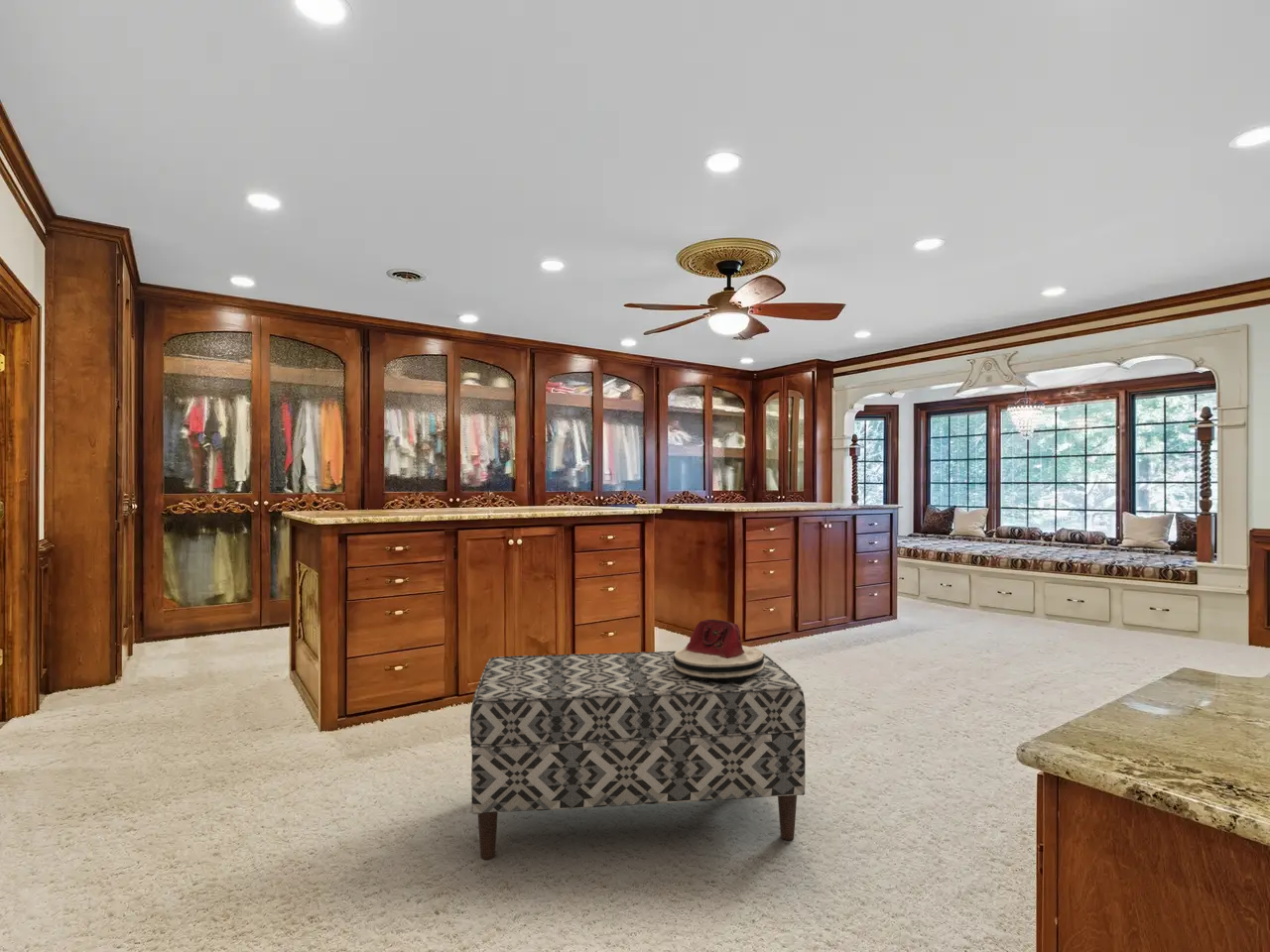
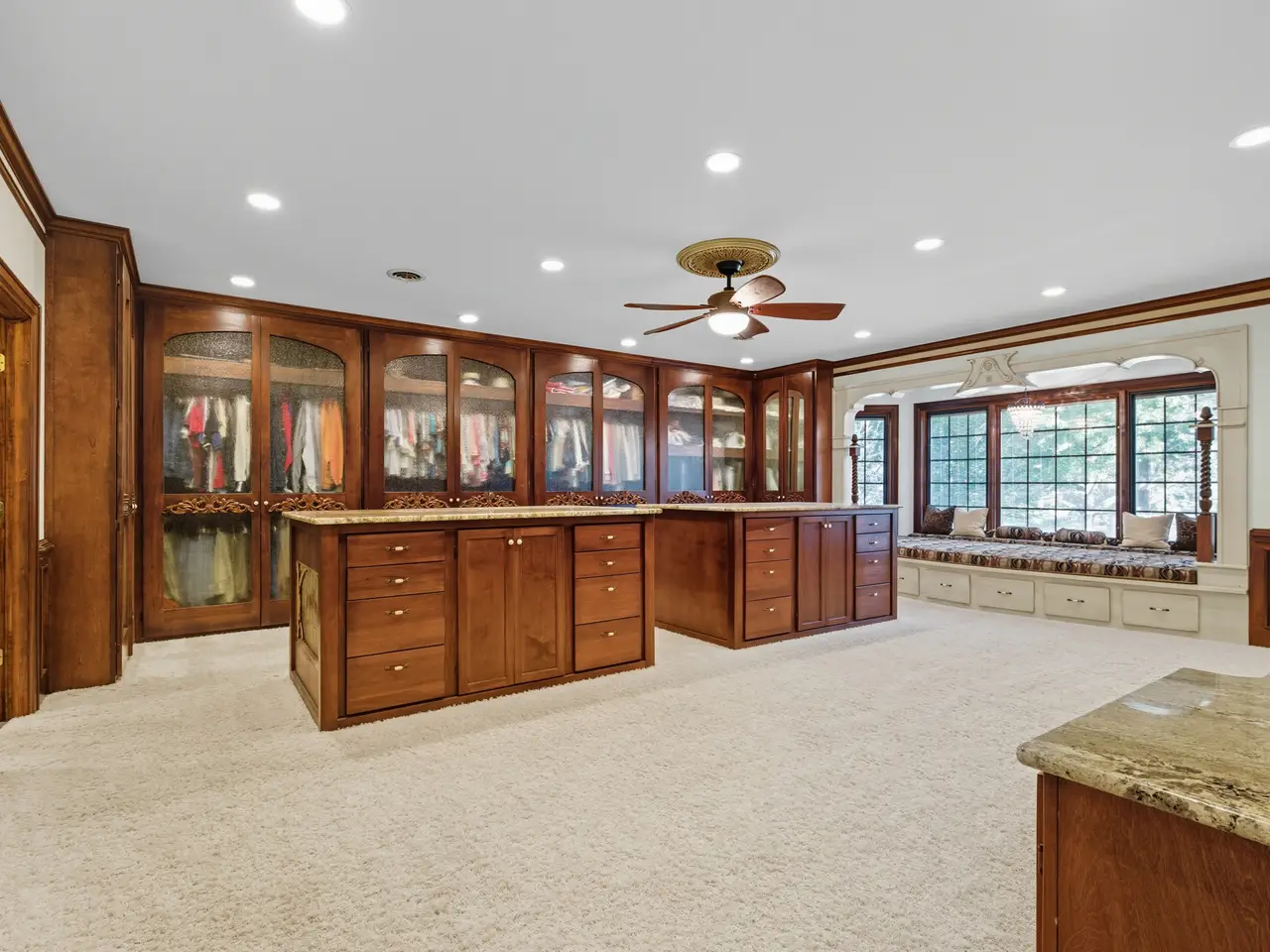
- handbag [674,619,765,683]
- bench [469,651,807,861]
